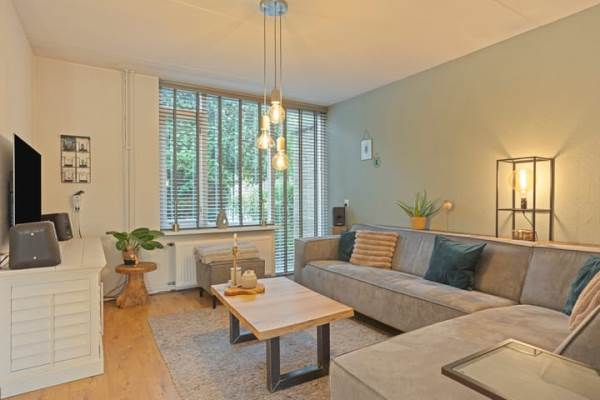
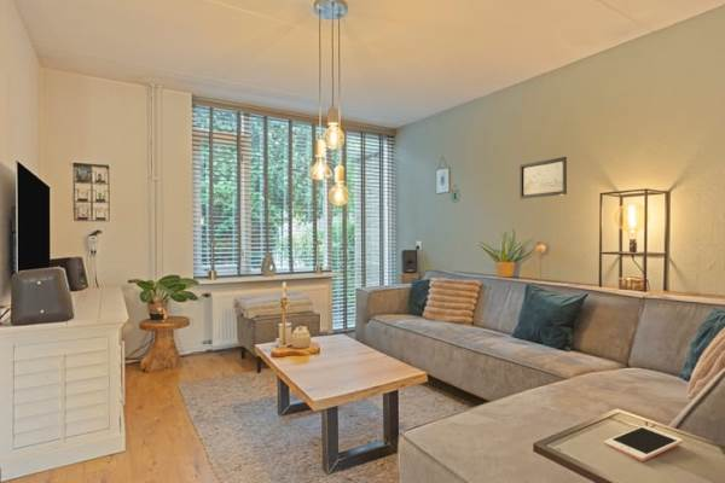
+ wall art [518,156,568,200]
+ cell phone [603,425,684,462]
